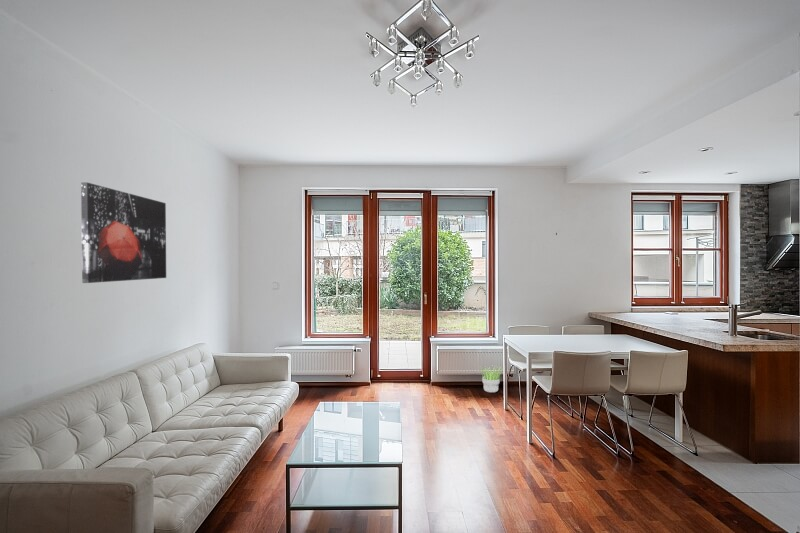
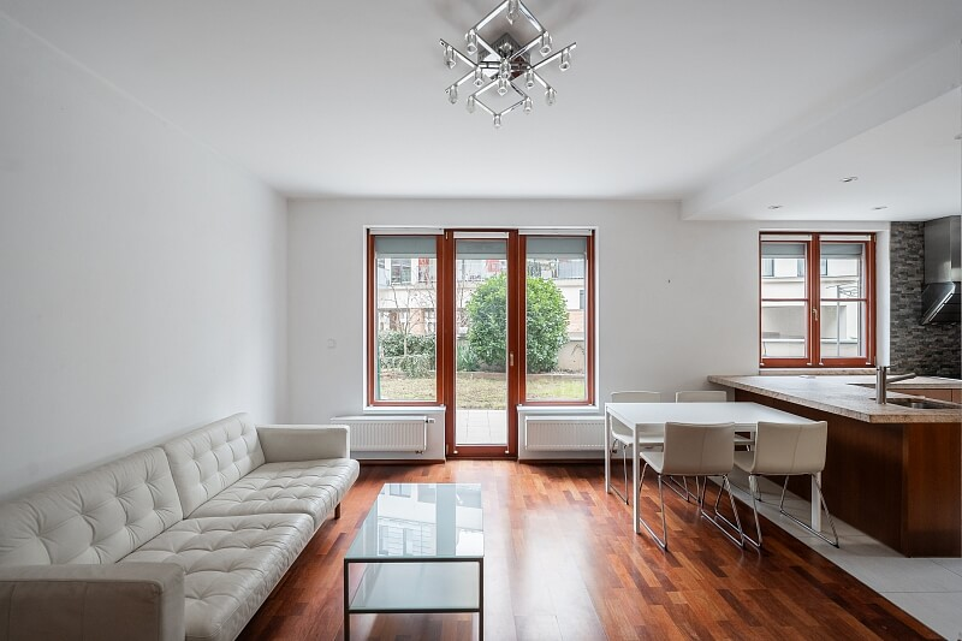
- wall art [80,181,167,284]
- potted plant [476,366,504,393]
